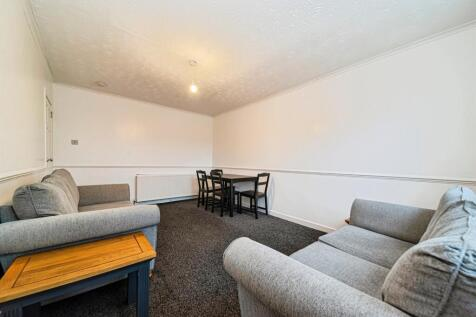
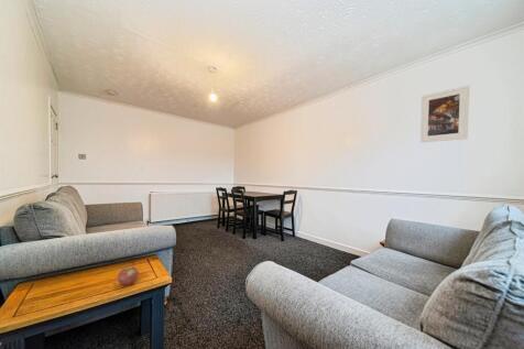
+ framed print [419,85,470,143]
+ apple [116,265,140,286]
